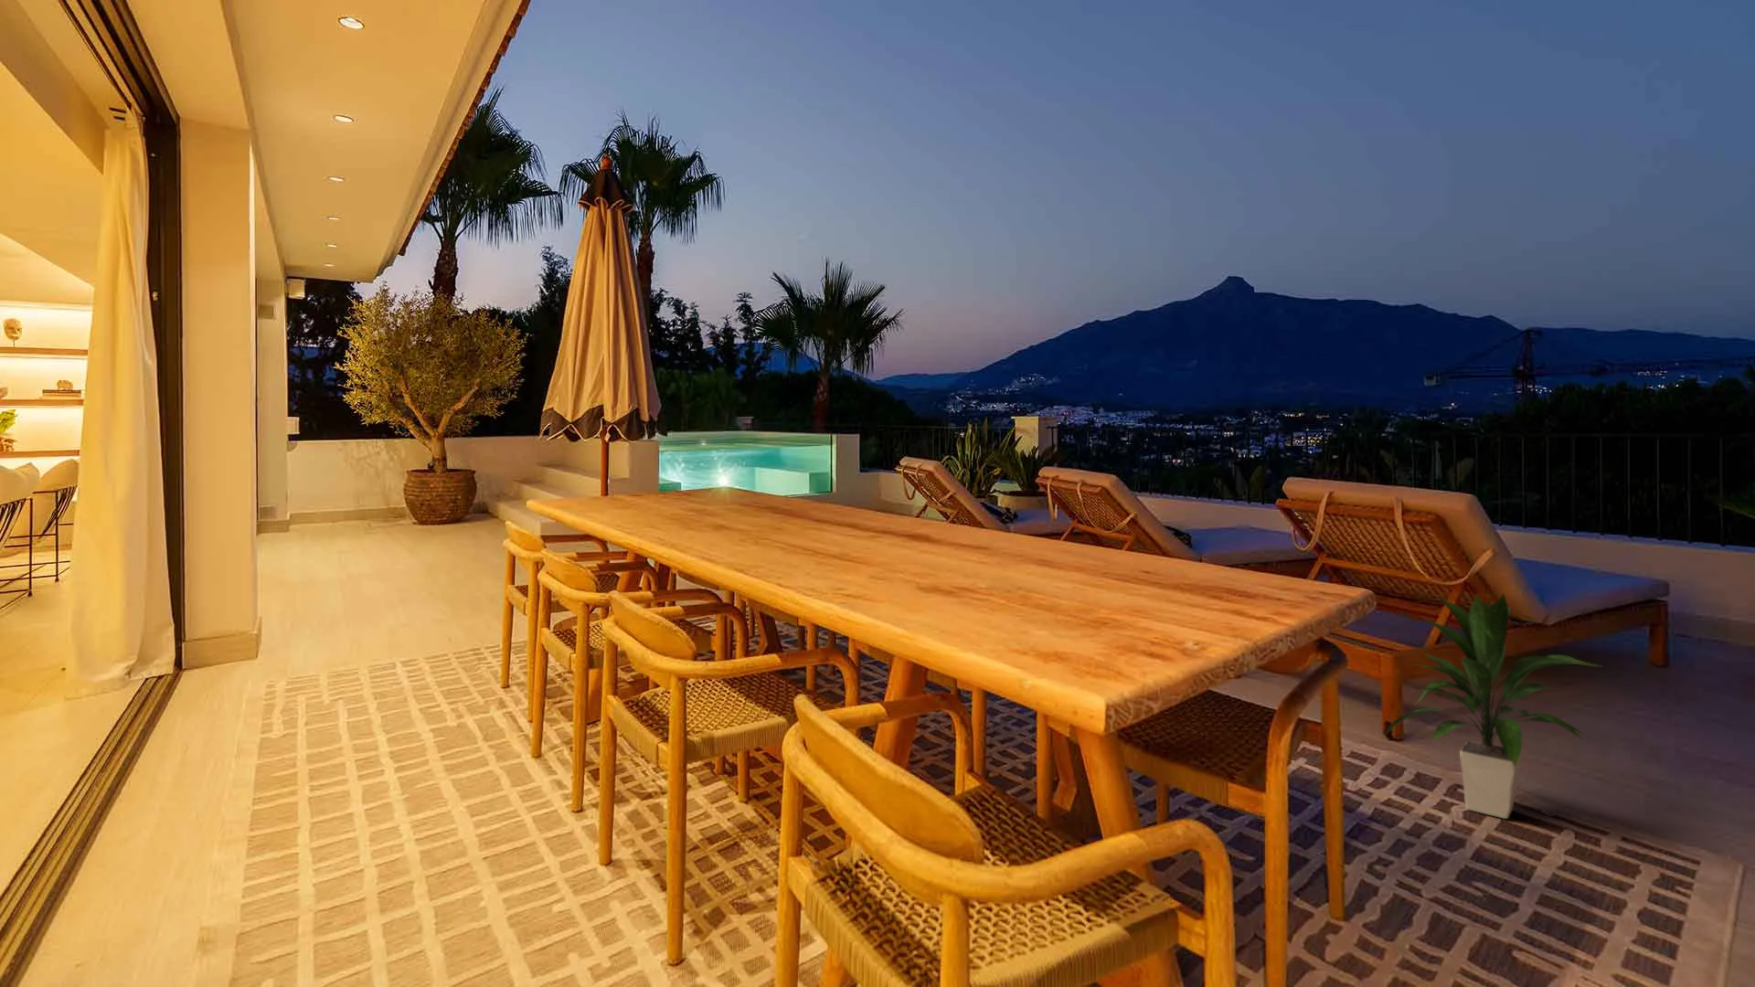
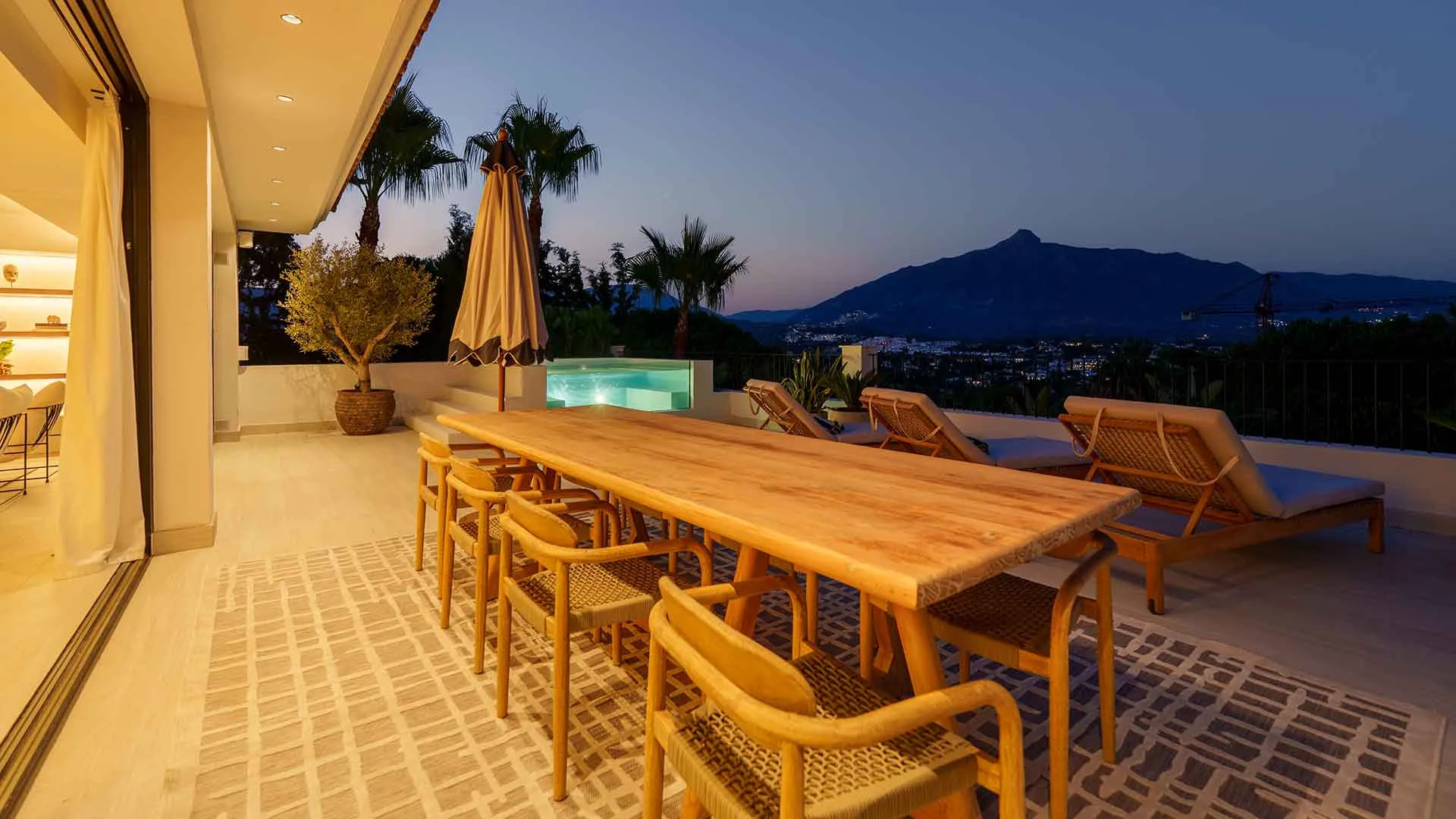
- indoor plant [1383,592,1602,819]
